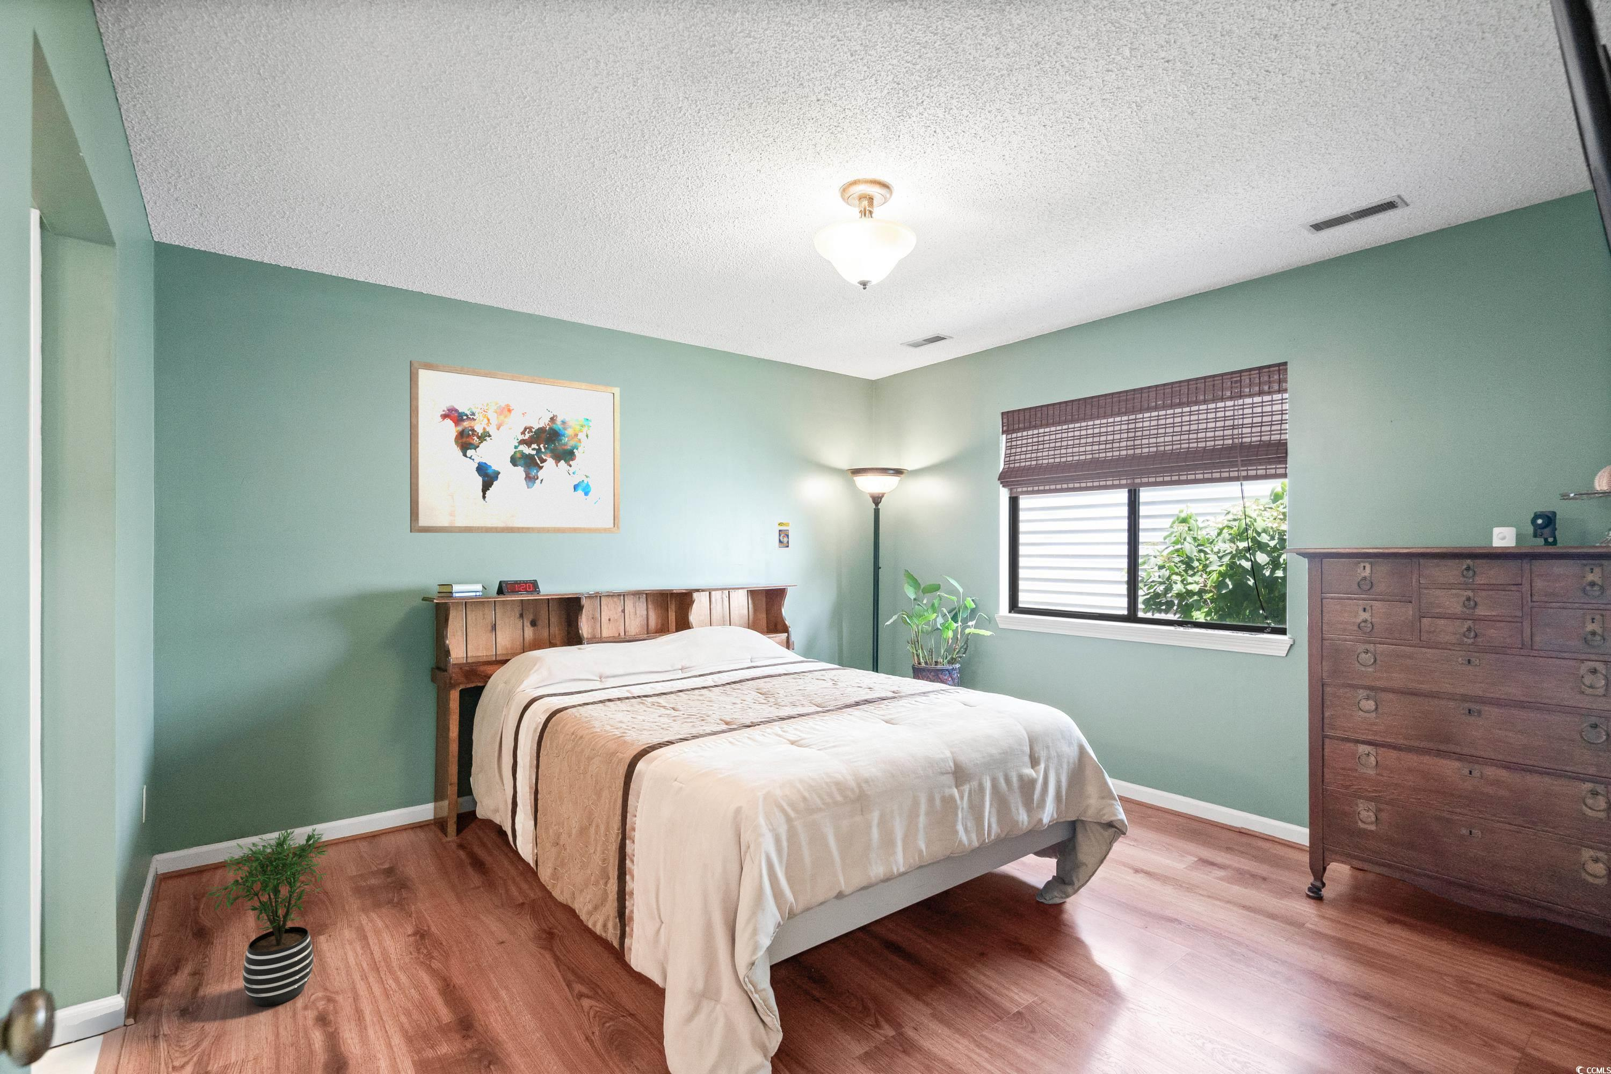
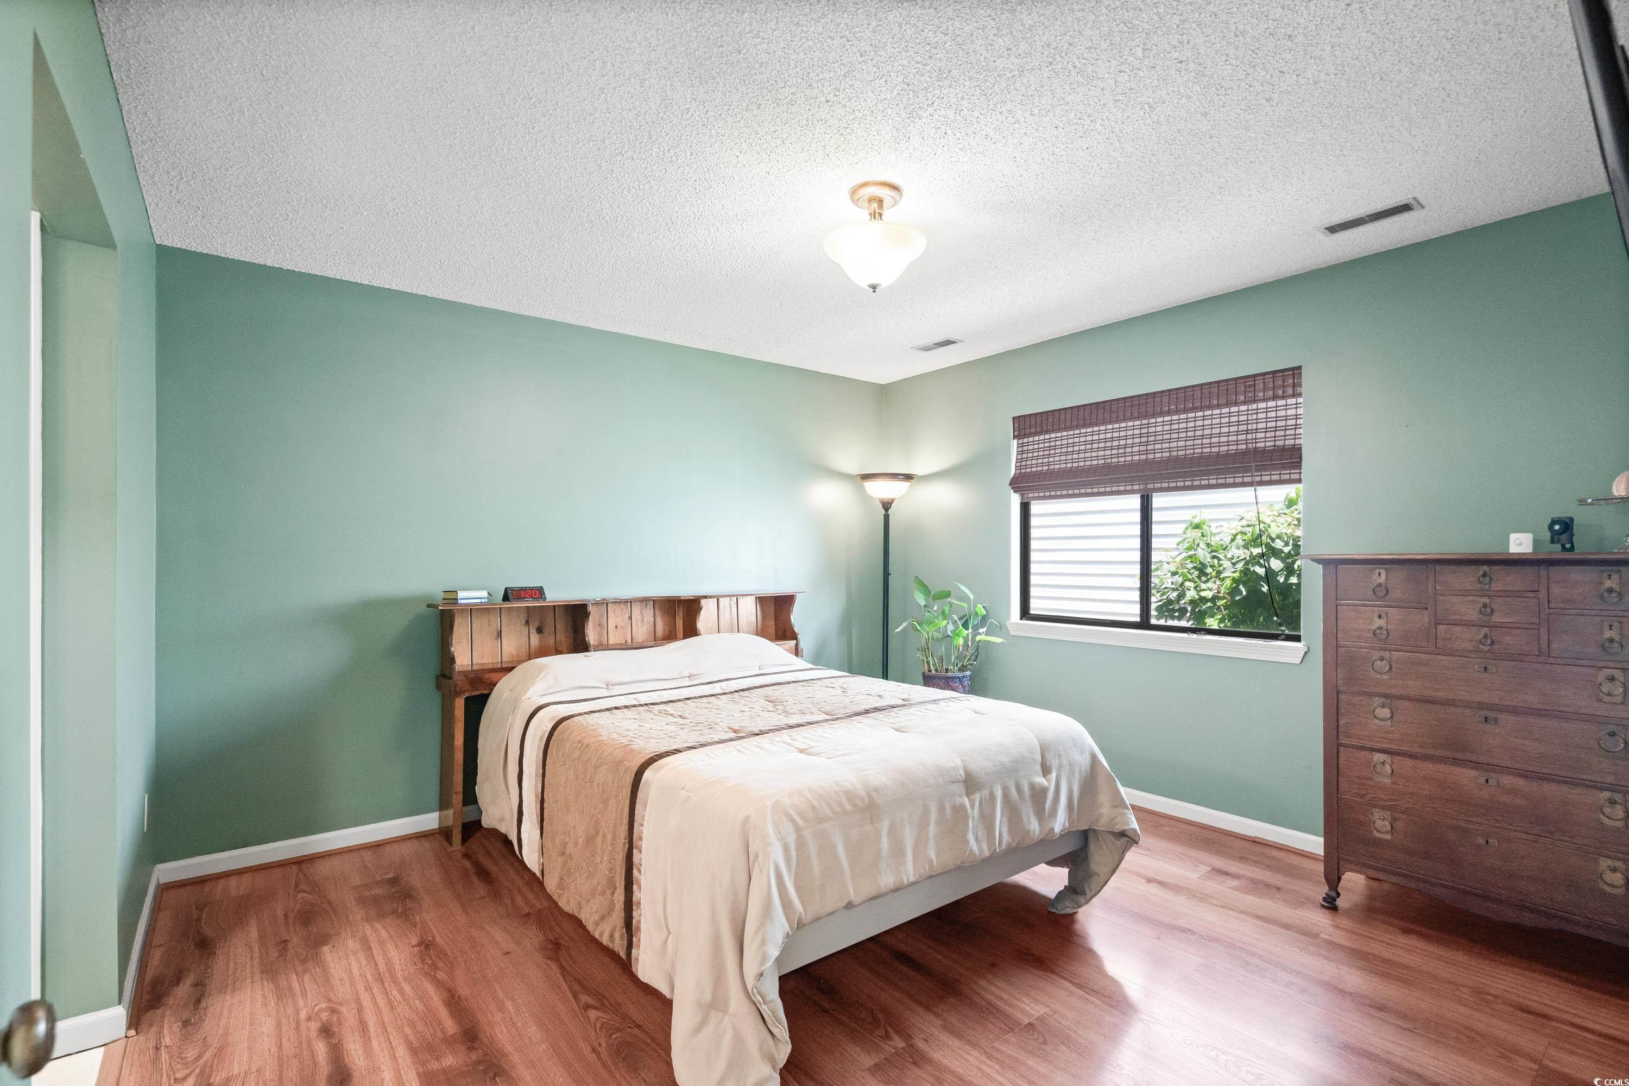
- wall art [409,360,621,533]
- trading card display case [776,521,791,551]
- potted plant [206,827,332,1007]
